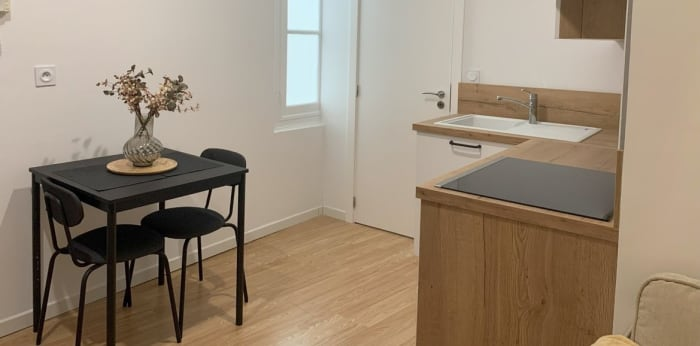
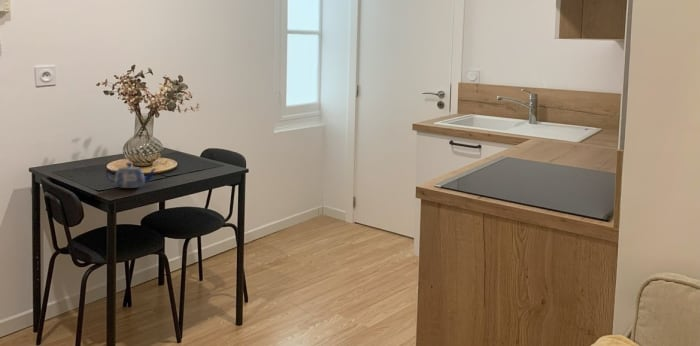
+ teapot [105,162,158,189]
